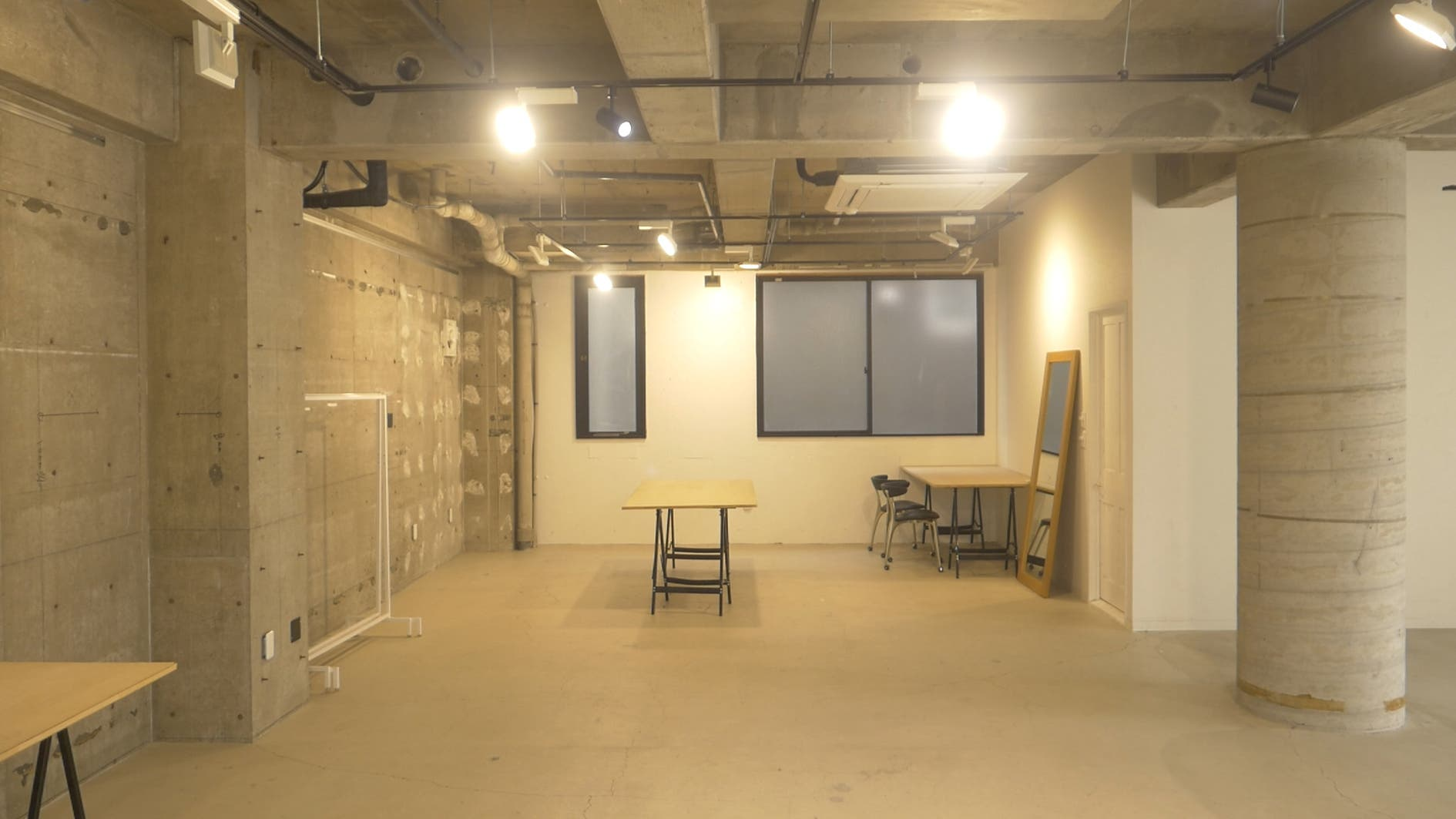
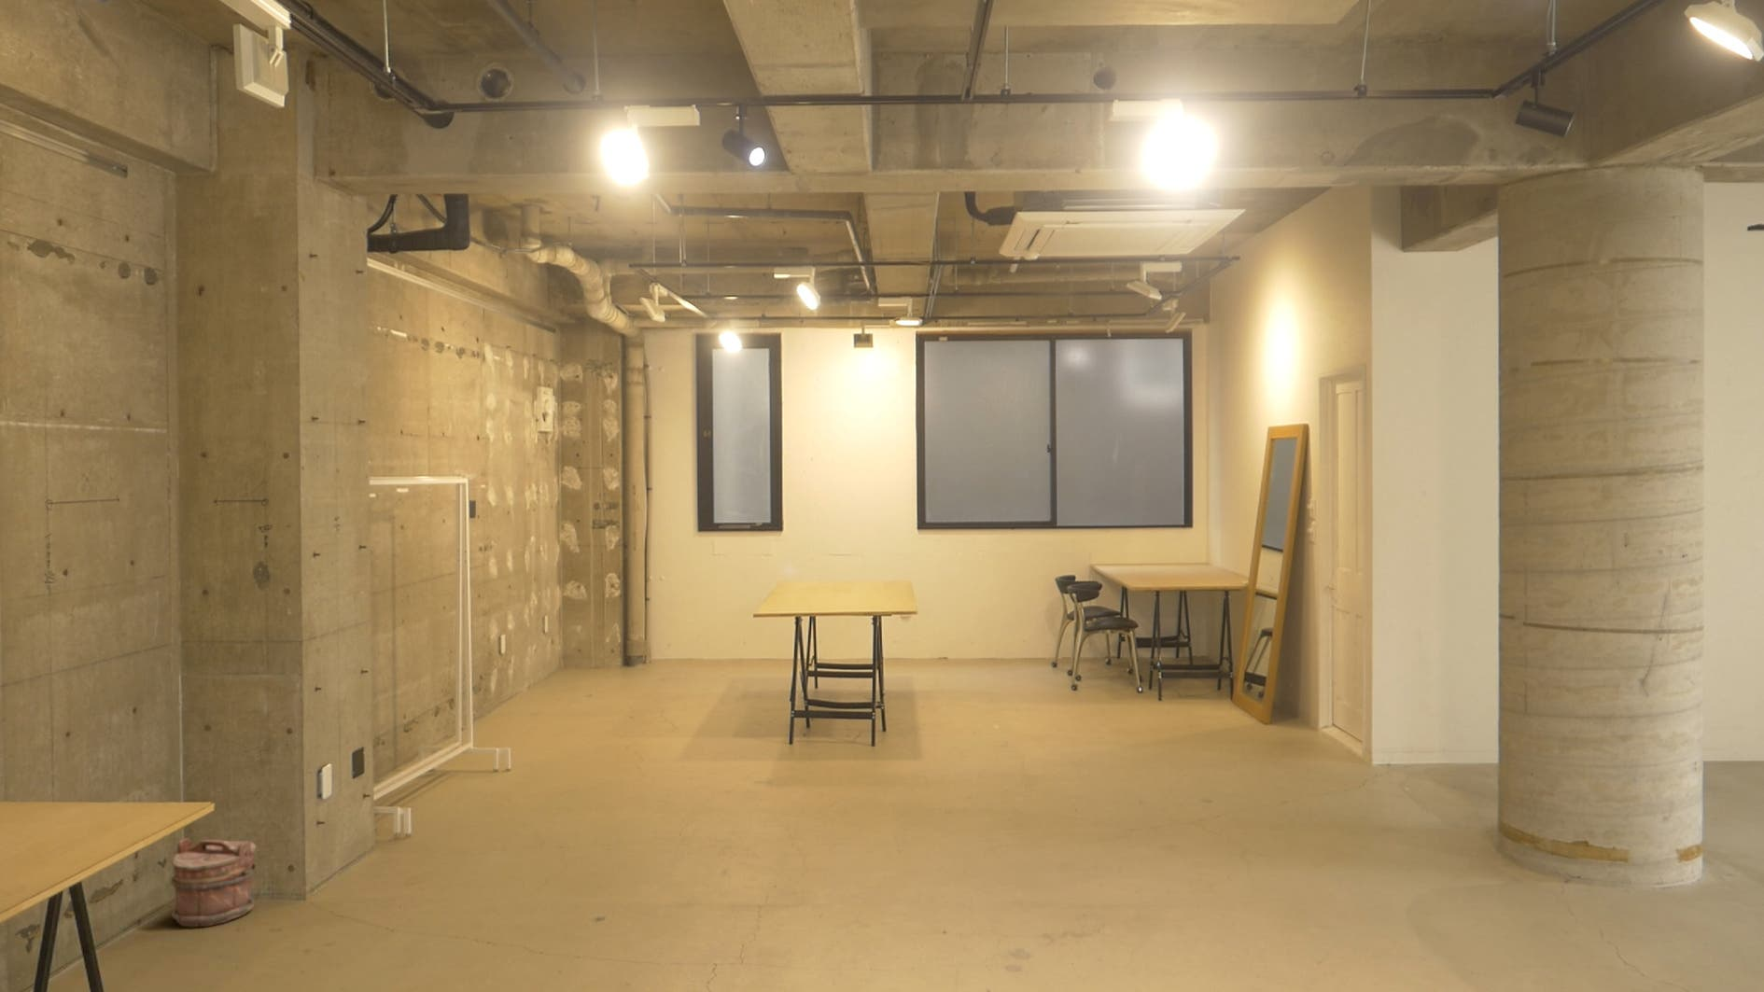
+ bucket [170,837,258,928]
